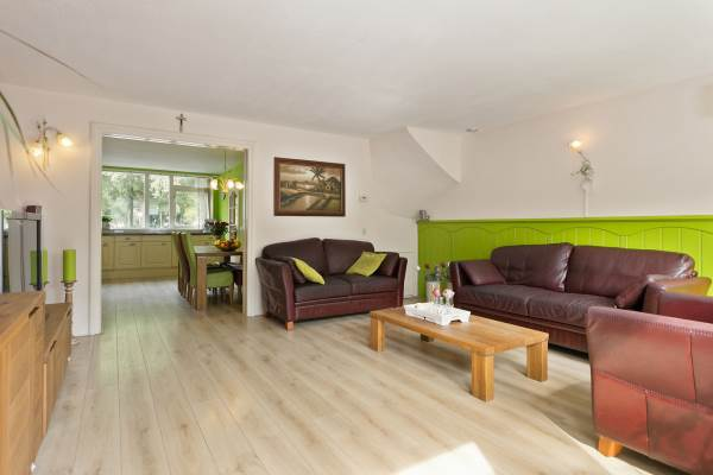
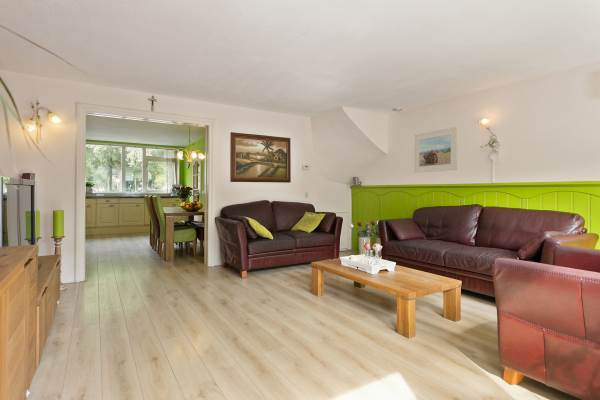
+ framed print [413,126,459,174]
